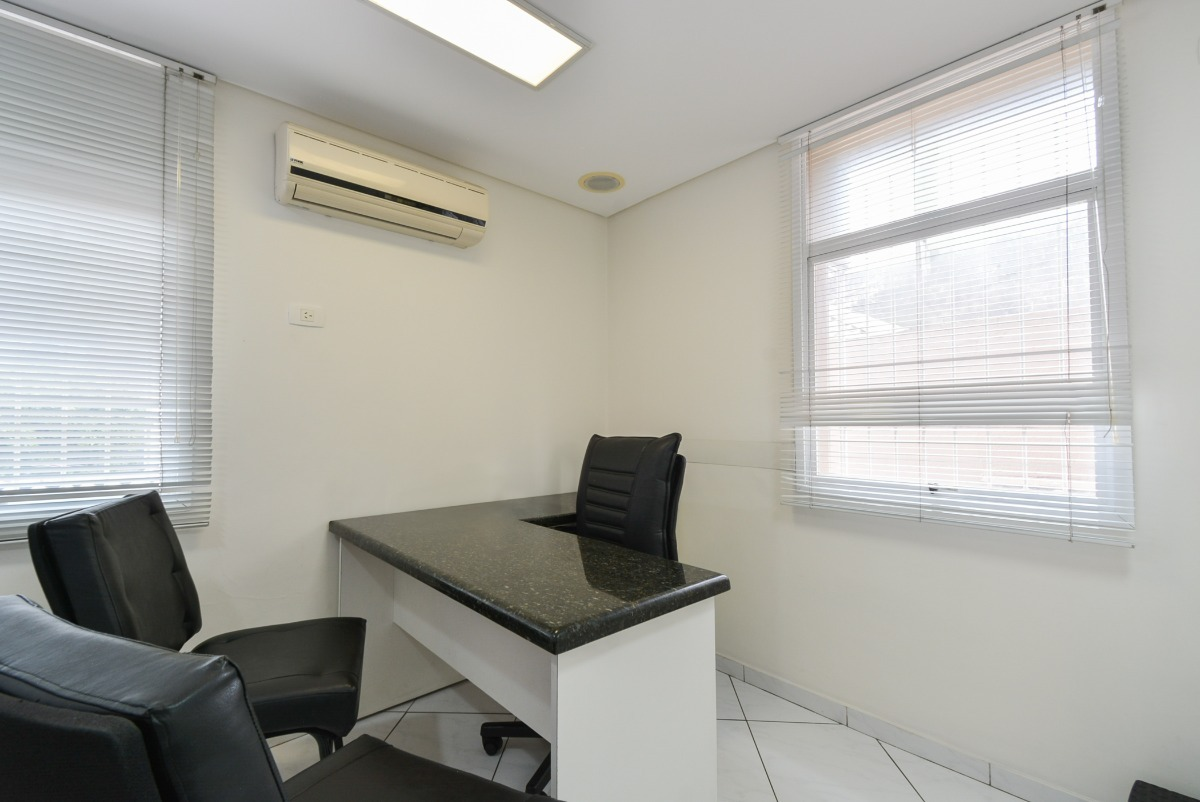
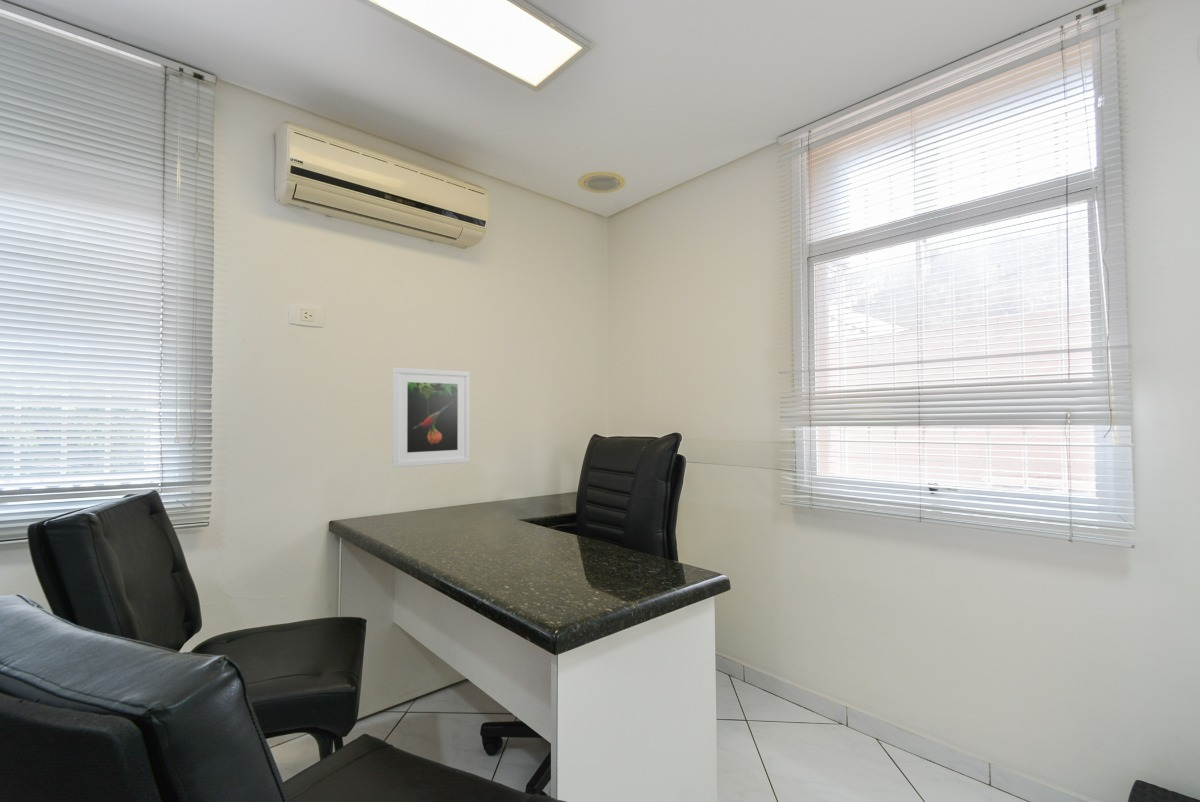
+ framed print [391,367,471,468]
